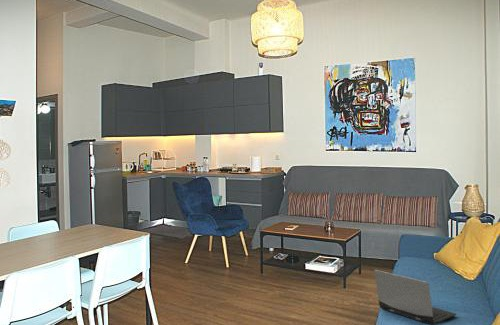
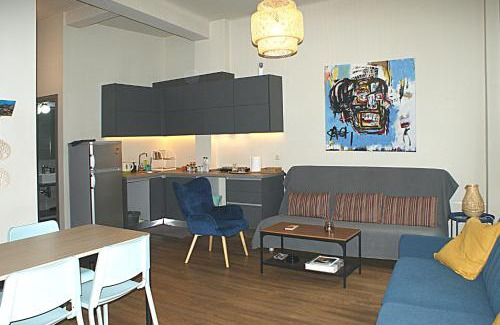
- laptop computer [373,269,457,325]
